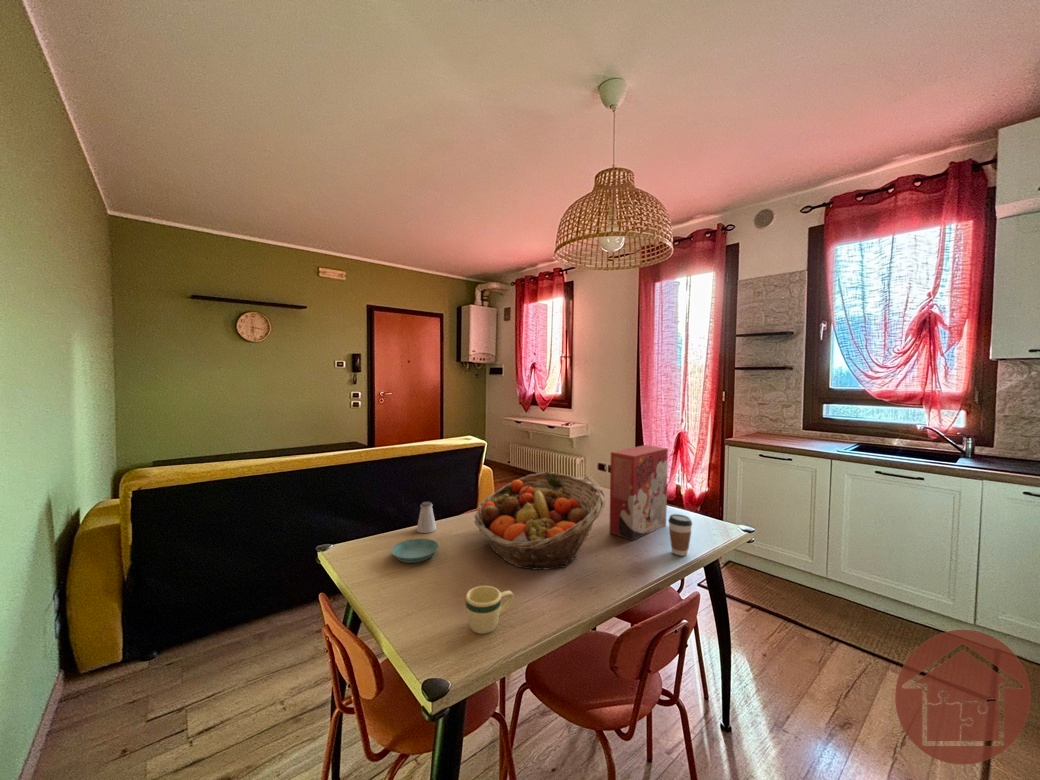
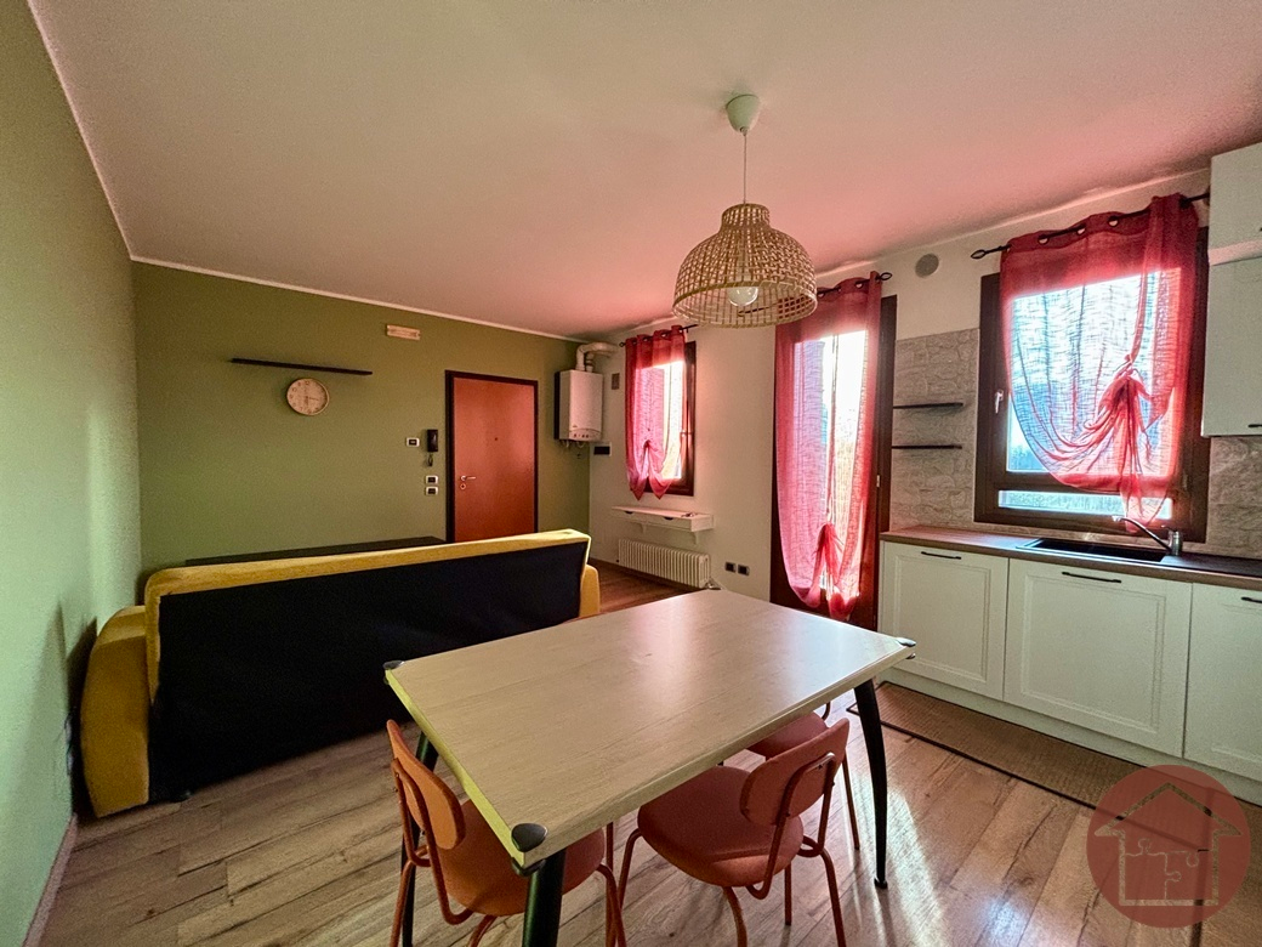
- coffee cup [667,513,693,557]
- saltshaker [416,501,437,534]
- mug [465,585,514,635]
- fruit basket [473,471,607,571]
- saucer [391,538,440,564]
- cereal box [608,444,669,542]
